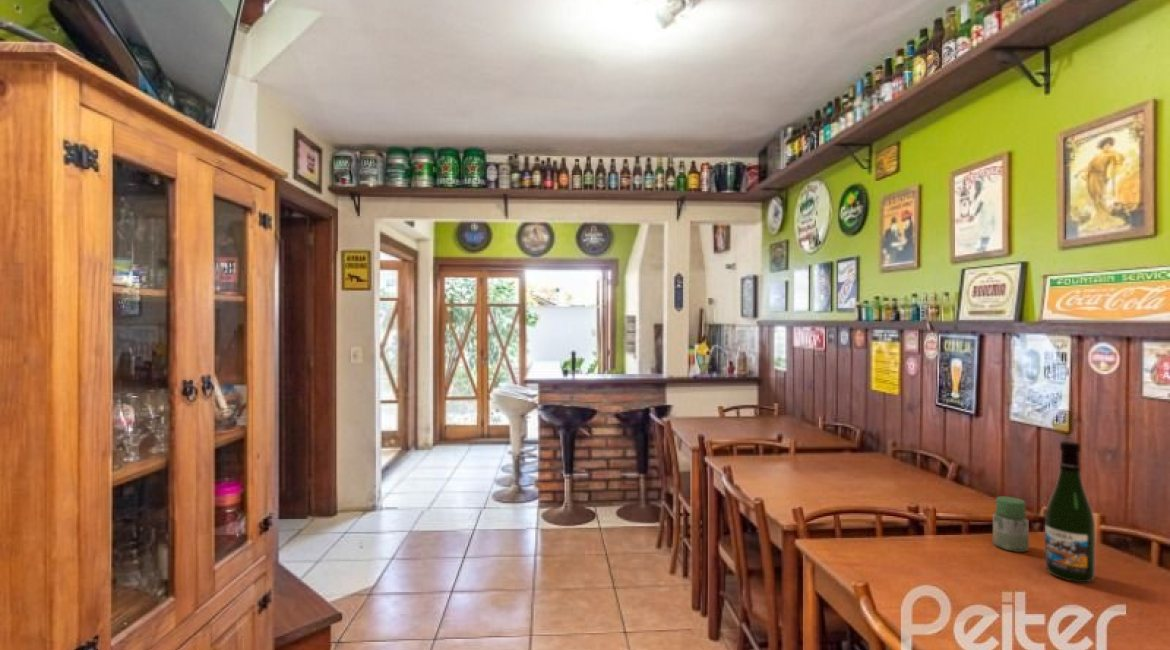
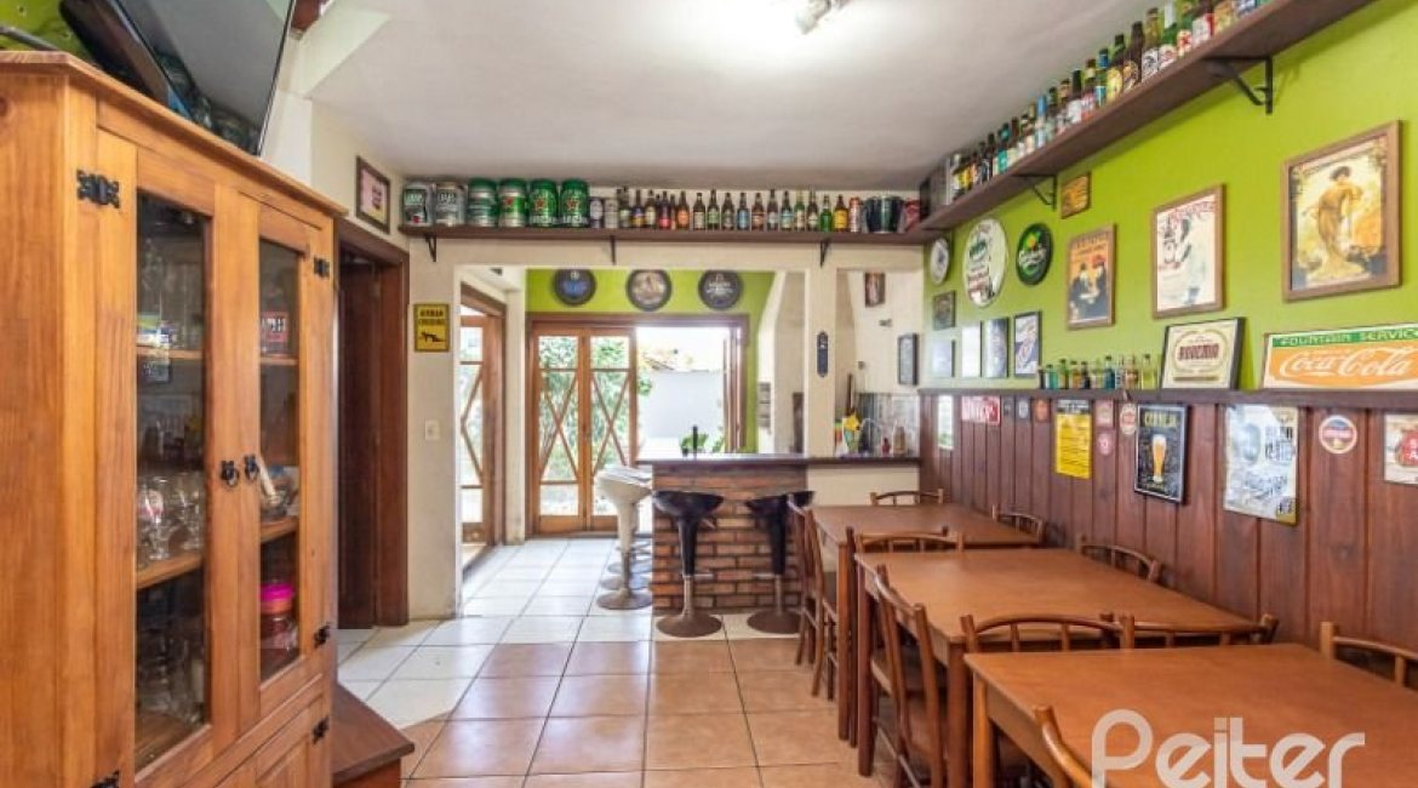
- beer bottle [1044,440,1096,583]
- jar [992,495,1030,553]
